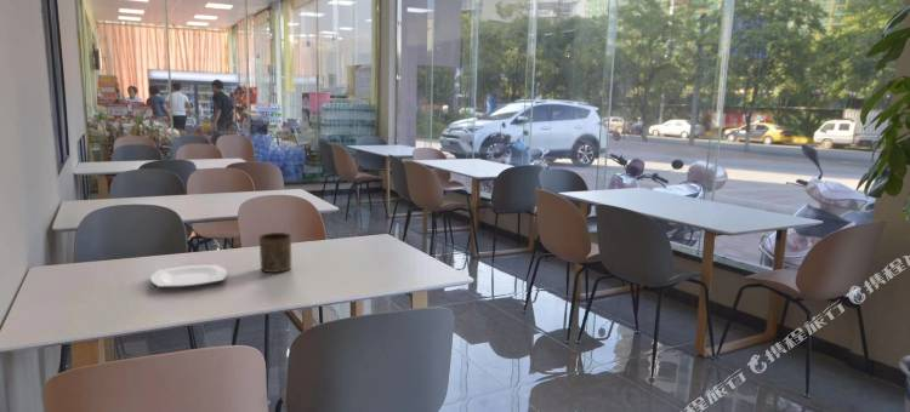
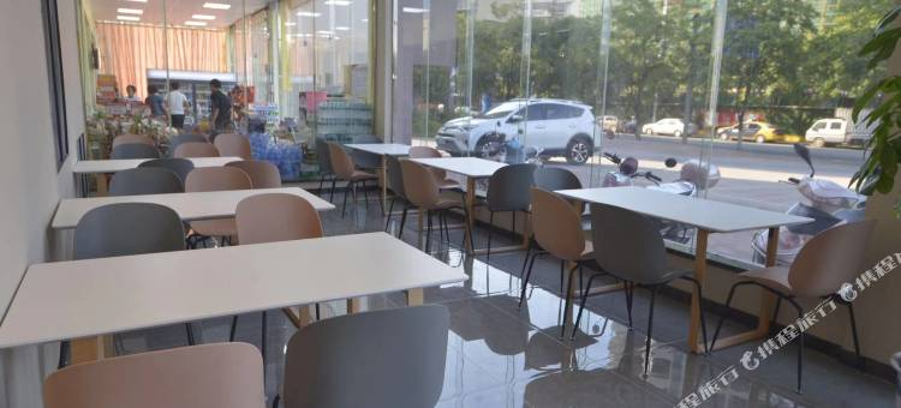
- cup [257,231,292,274]
- plate [149,264,228,290]
